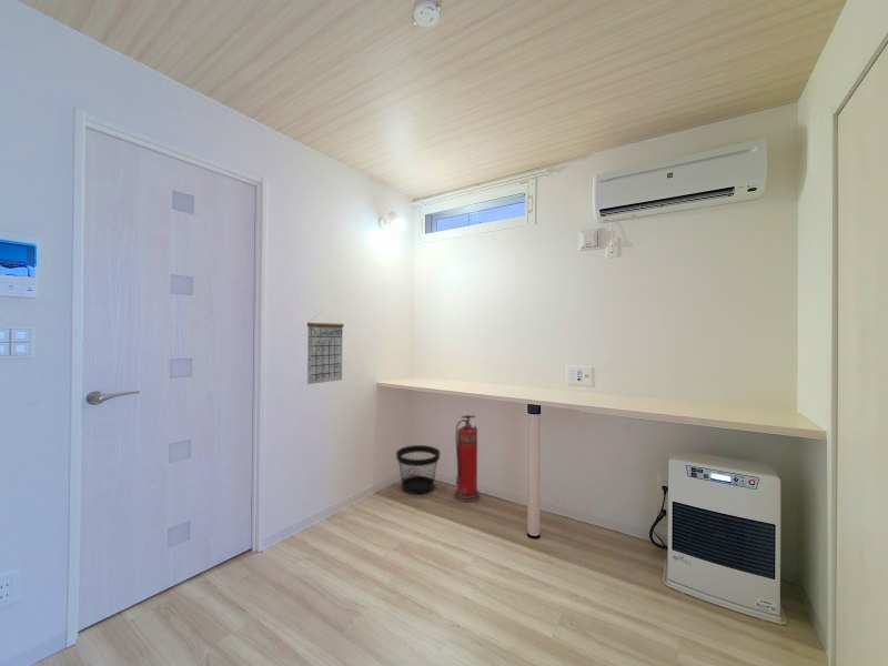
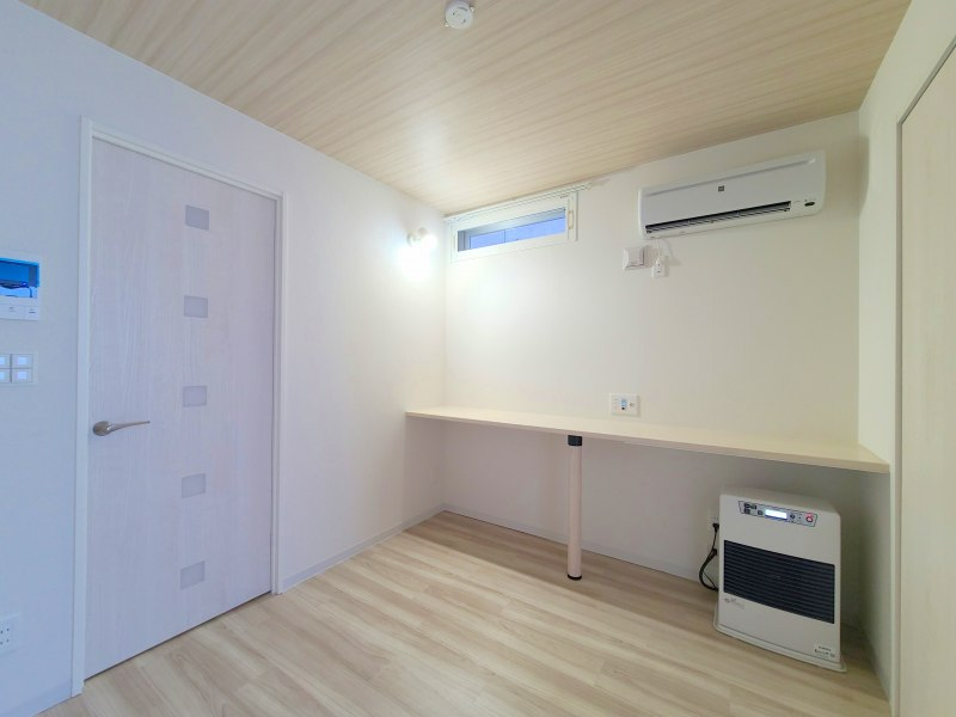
- wastebasket [395,444,442,496]
- fire extinguisher [453,414,481,503]
- calendar [306,311,345,385]
